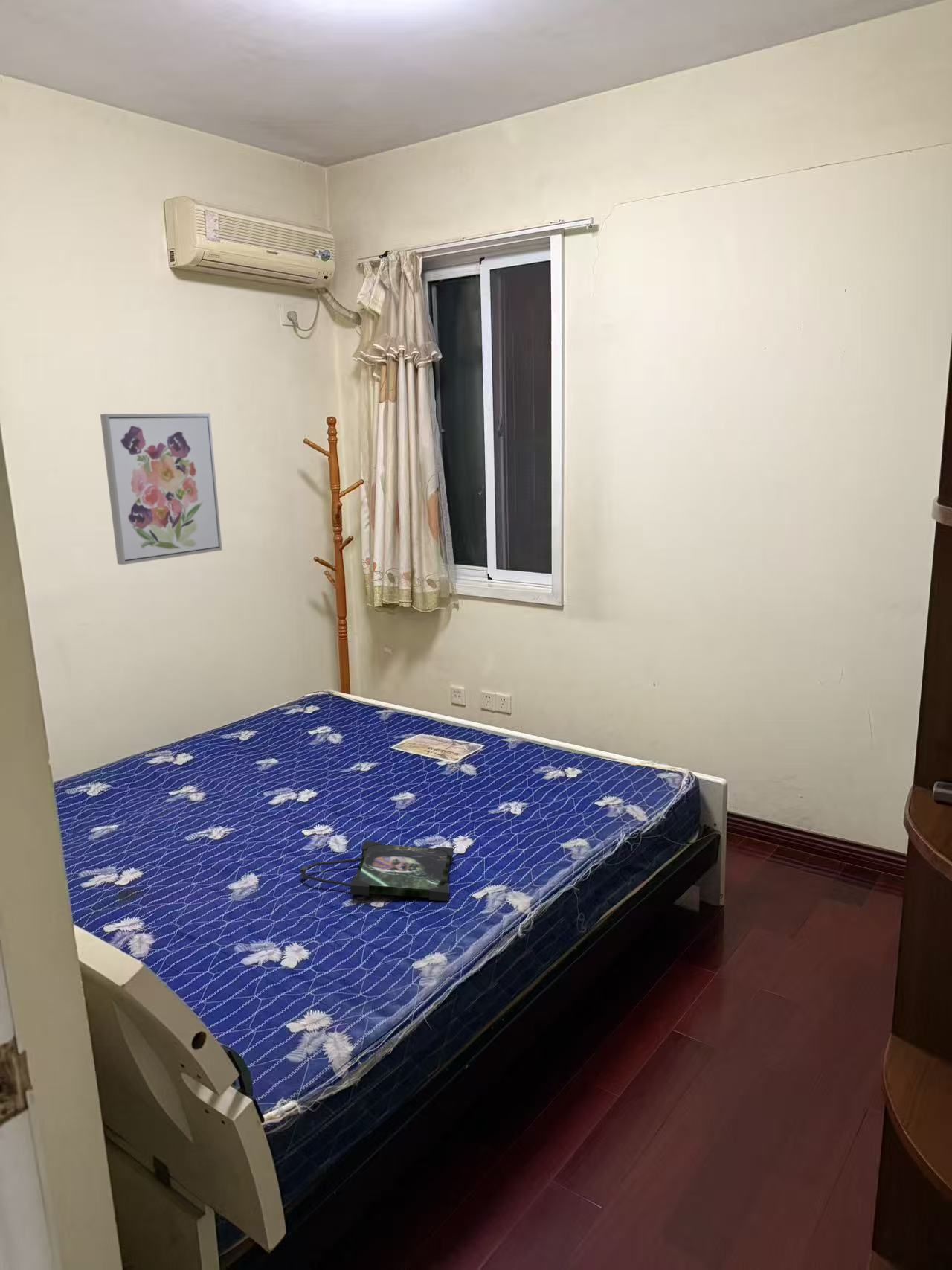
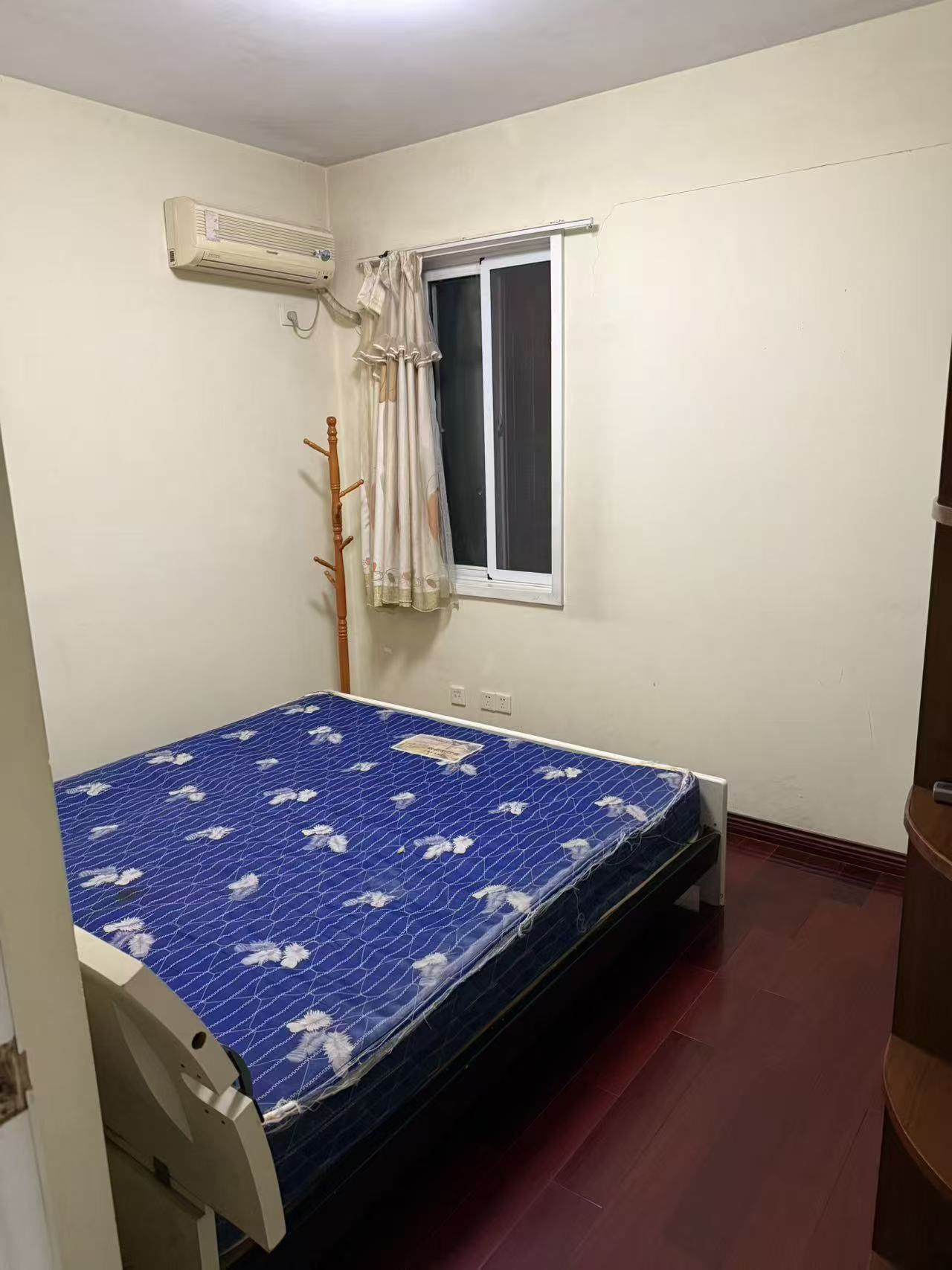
- wall art [100,413,223,565]
- photo frame [299,841,454,902]
